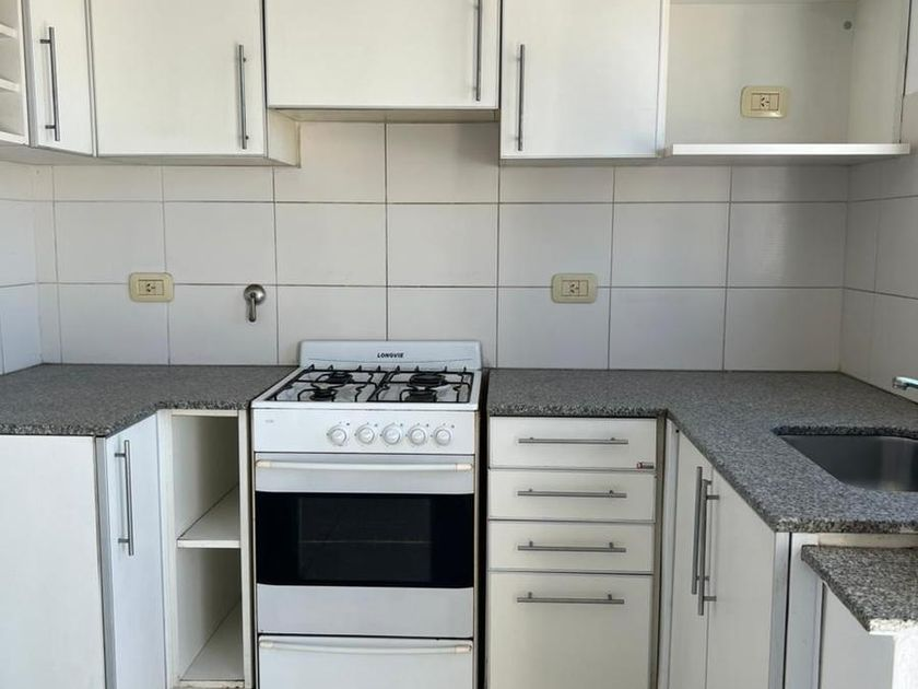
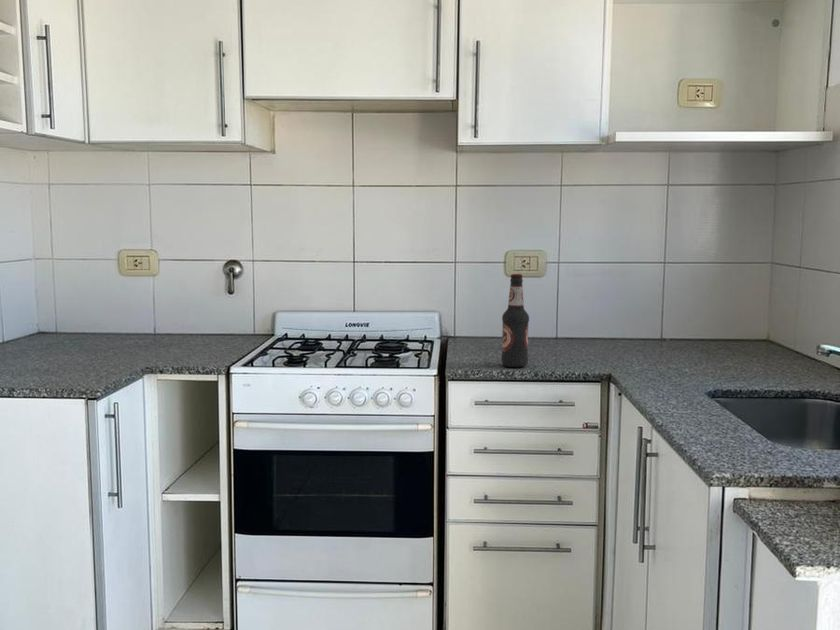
+ bottle [500,273,530,368]
